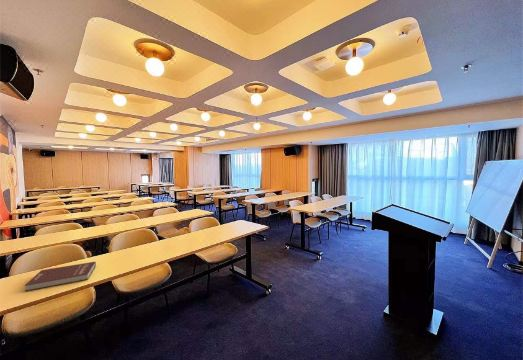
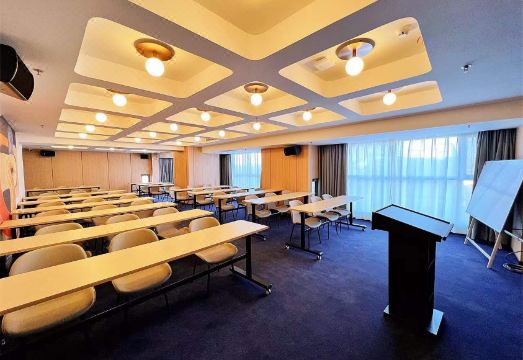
- book [24,261,97,292]
